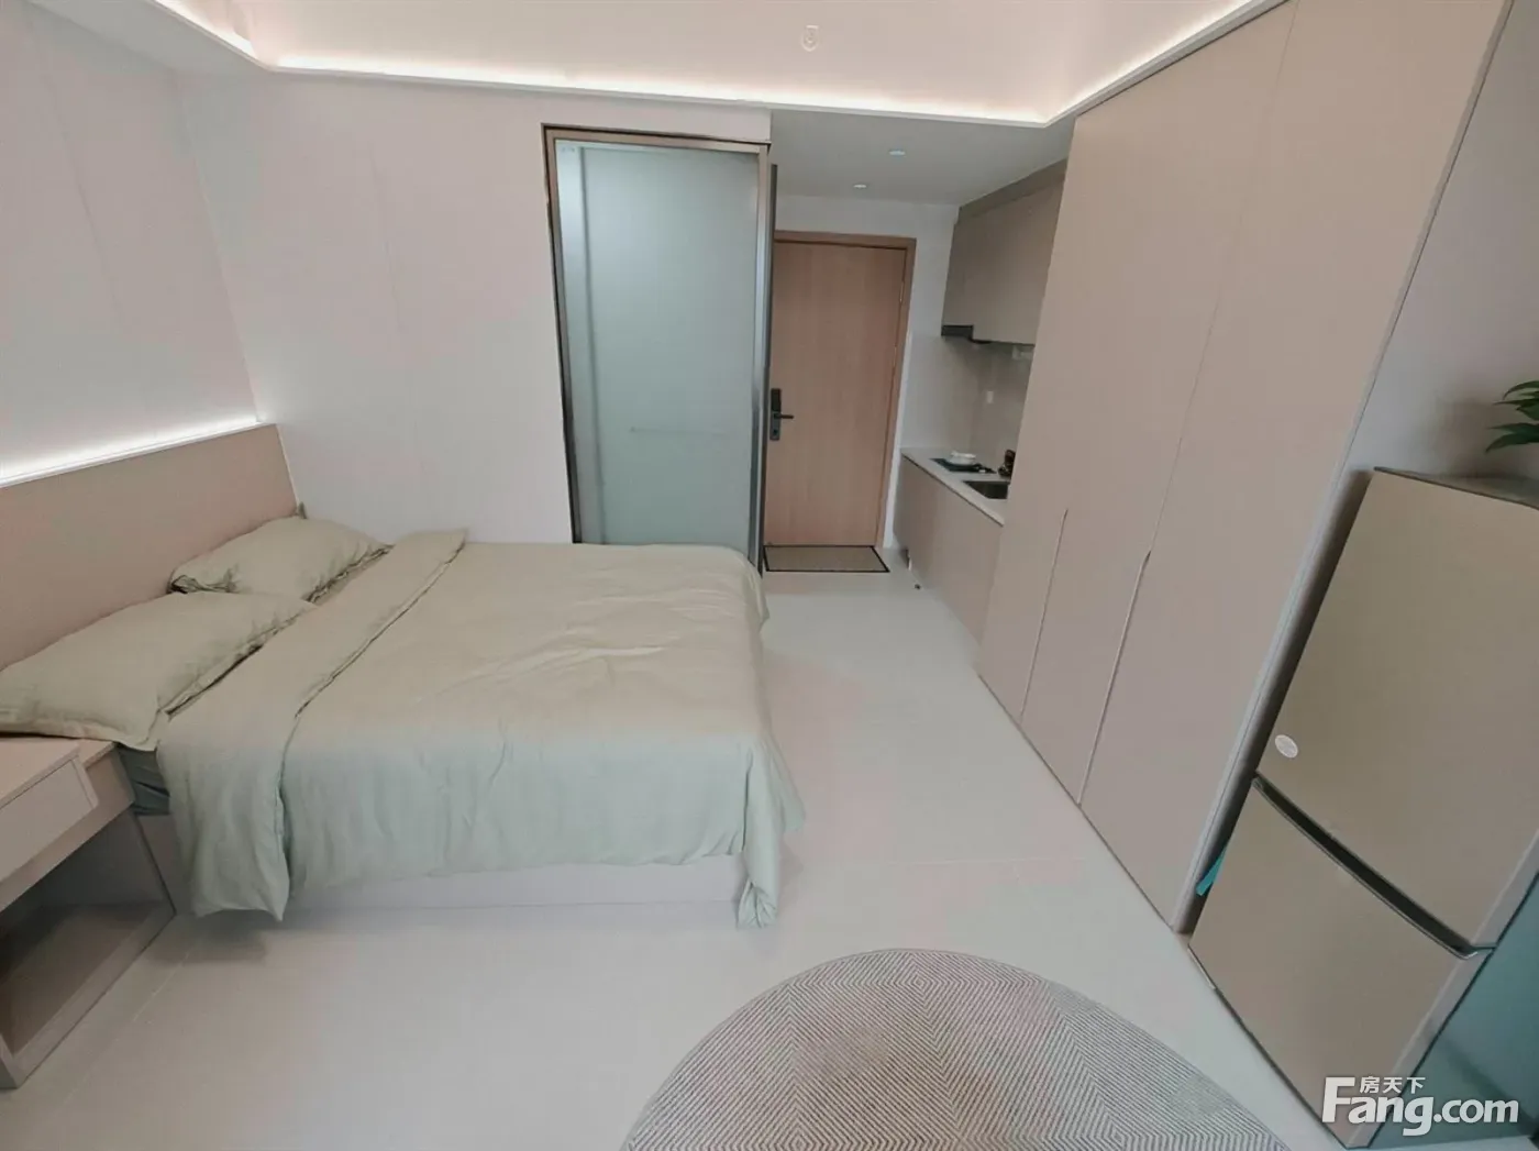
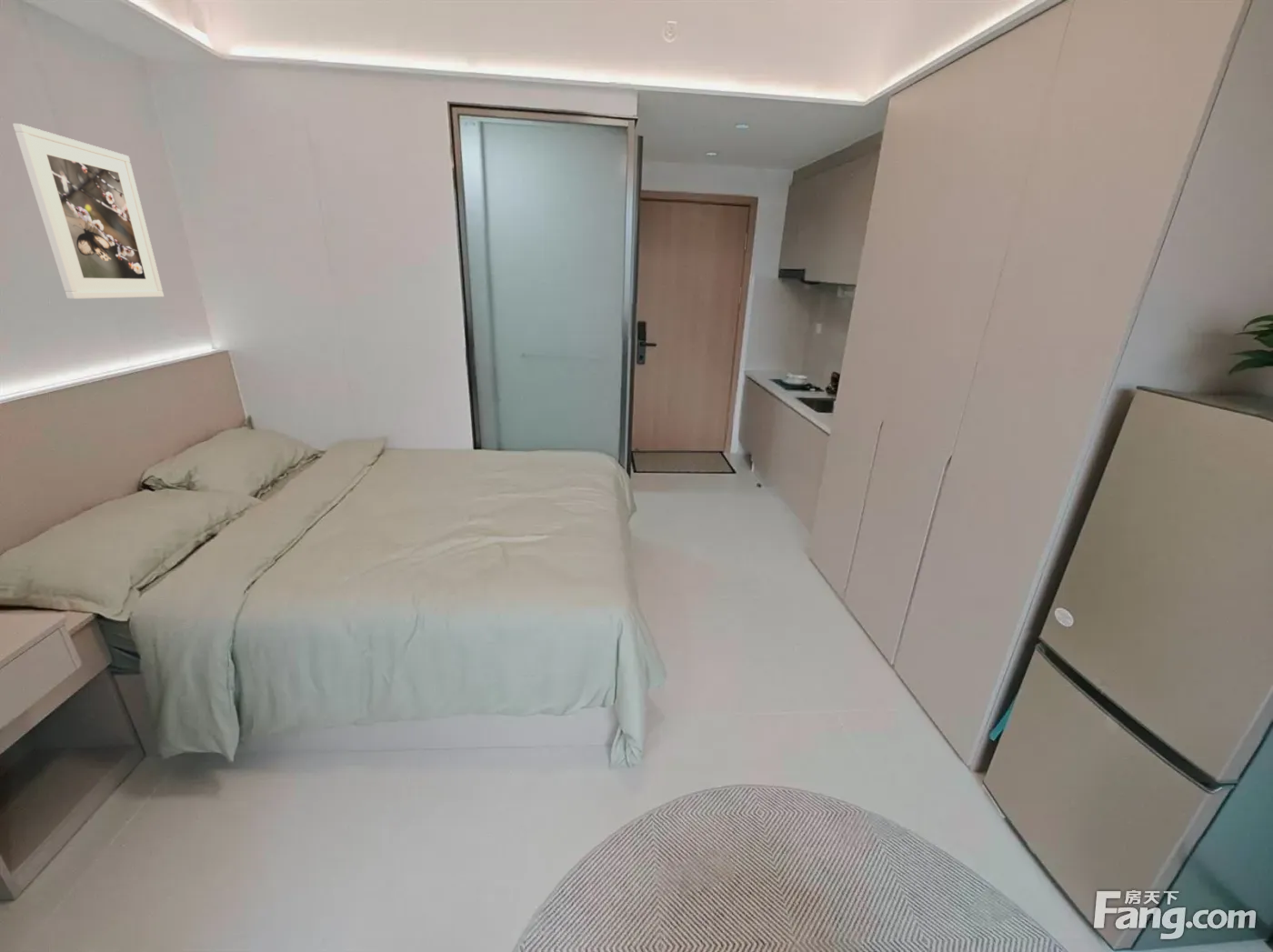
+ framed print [12,123,165,300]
